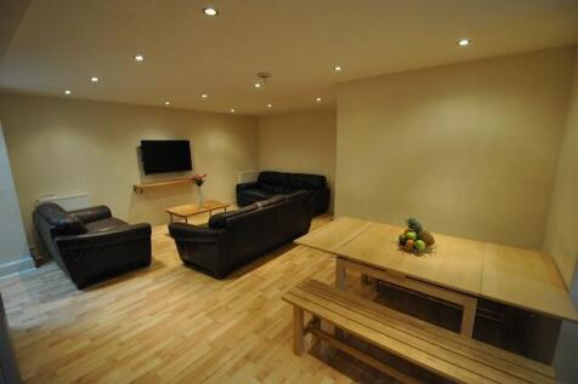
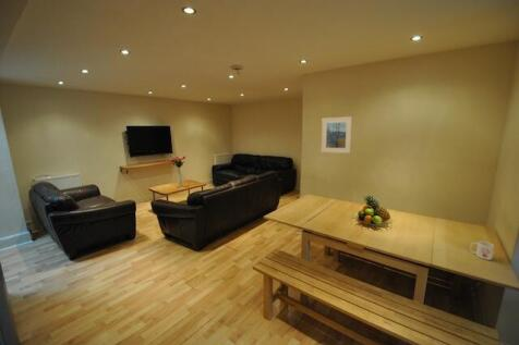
+ mug [469,241,495,261]
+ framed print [321,115,353,155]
